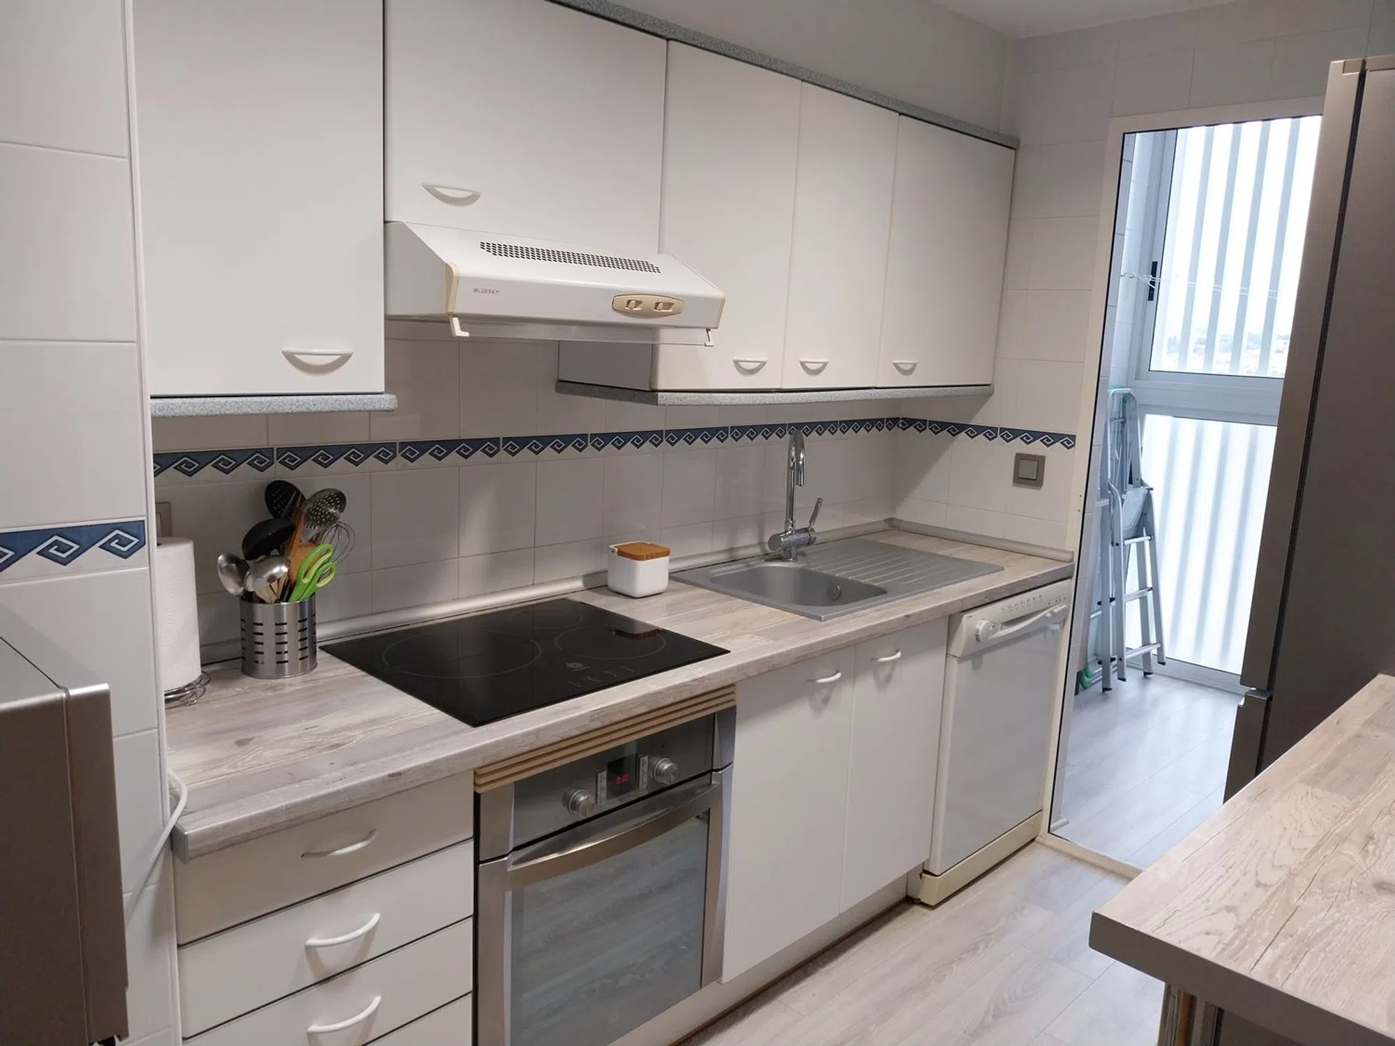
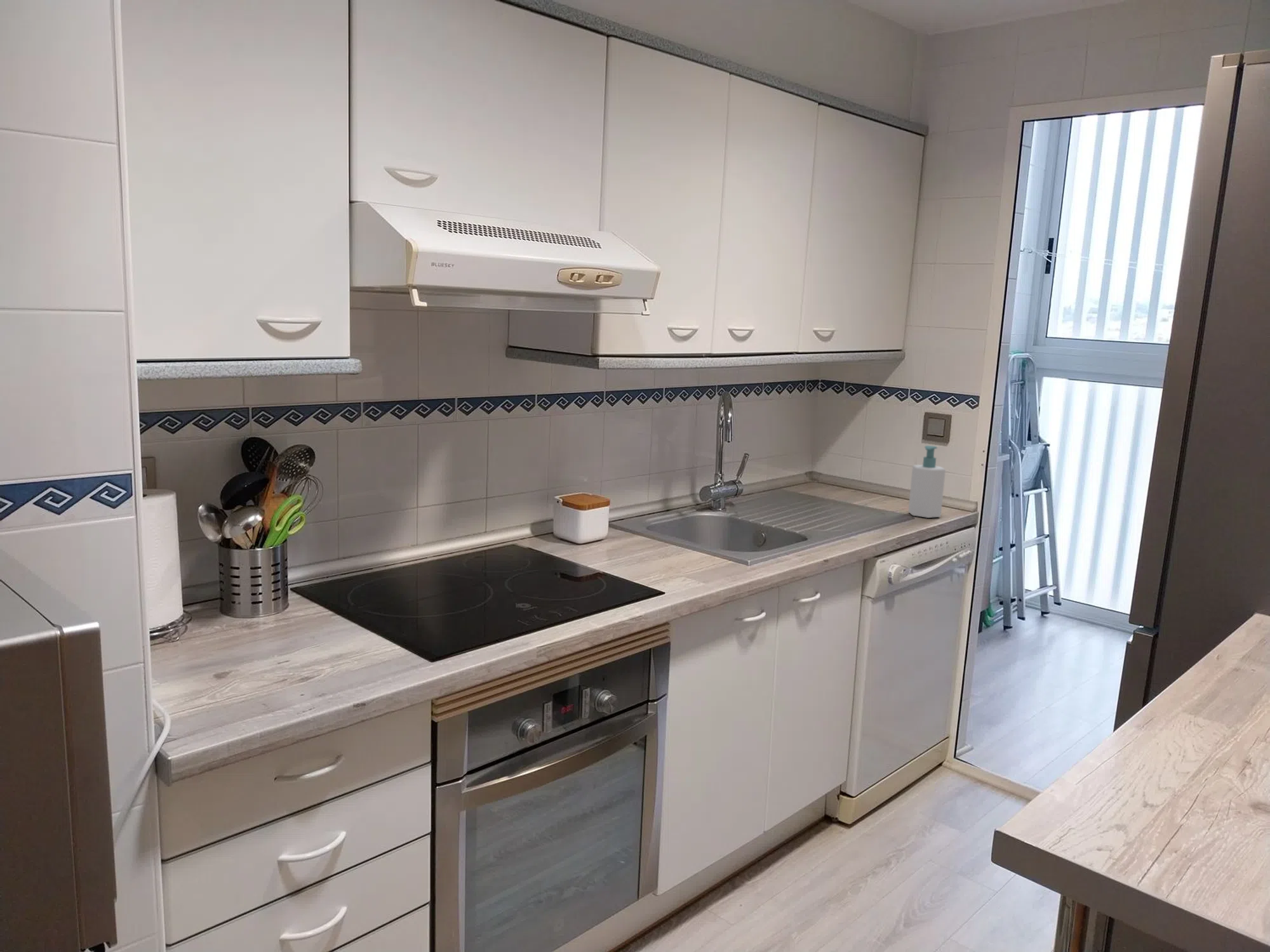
+ soap bottle [907,445,946,519]
